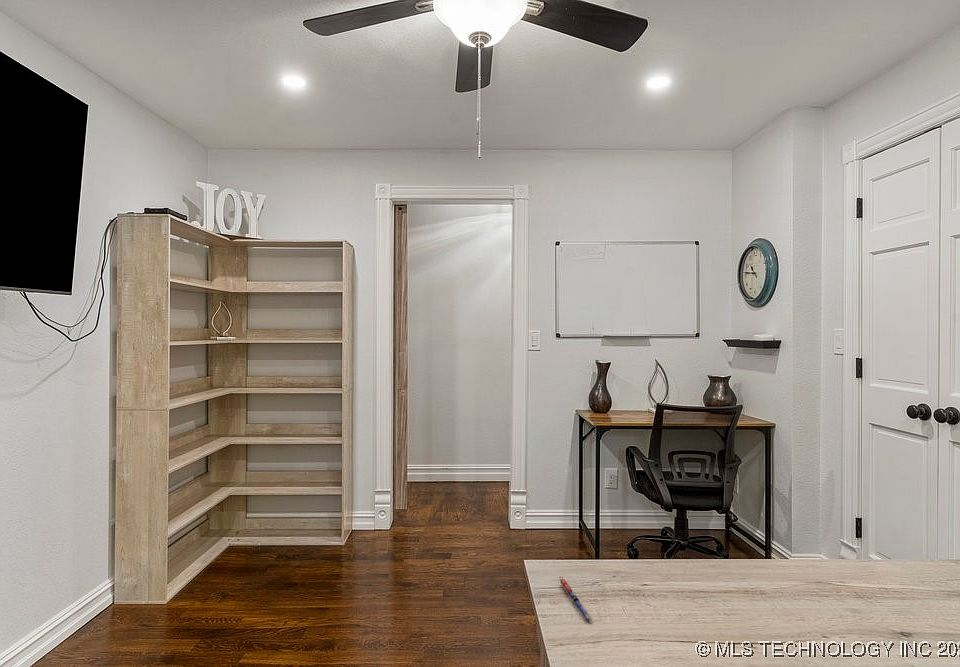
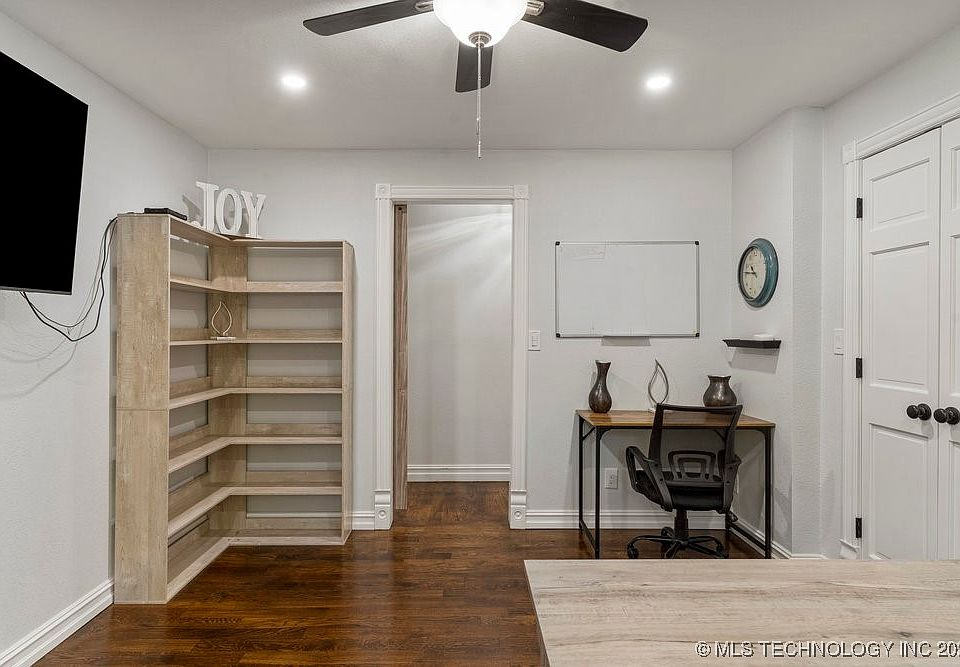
- pen [558,578,593,621]
